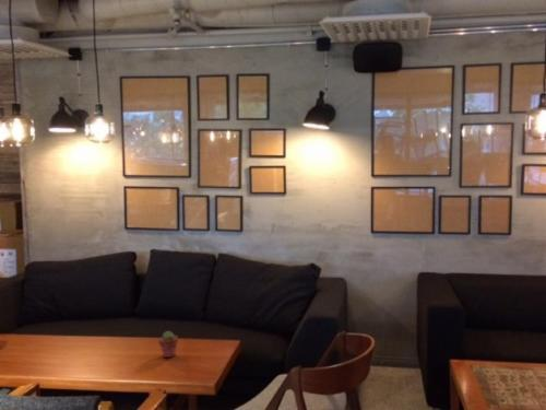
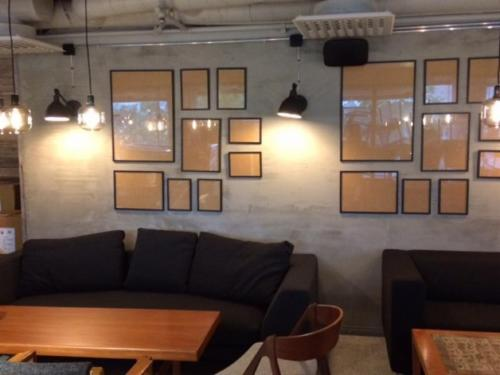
- potted succulent [157,330,179,359]
